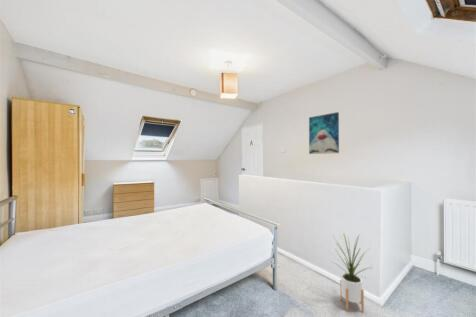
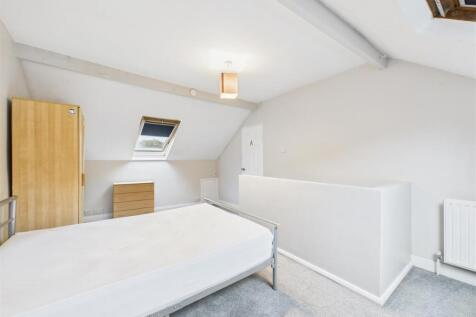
- wall art [308,111,340,155]
- house plant [329,233,374,313]
